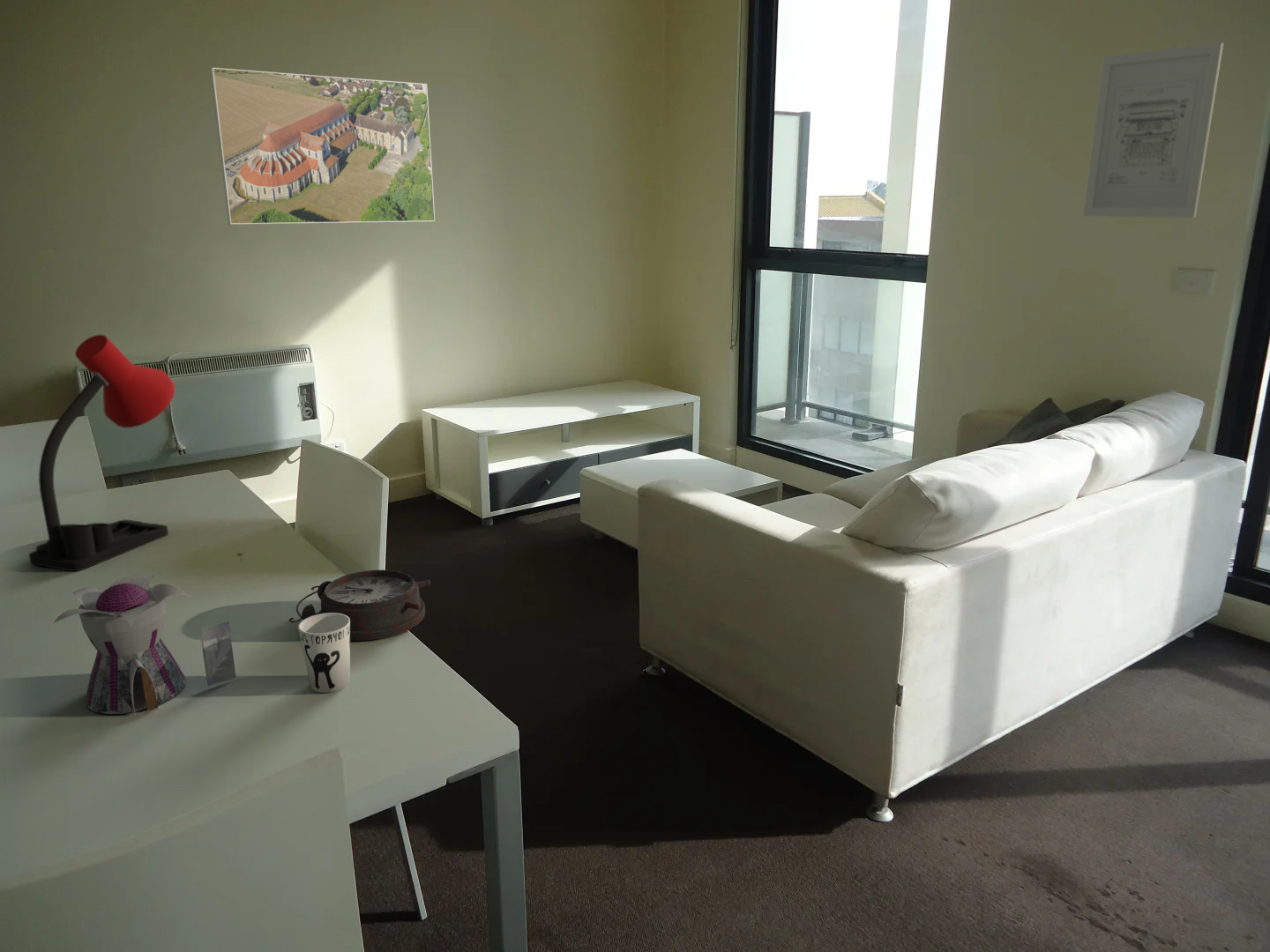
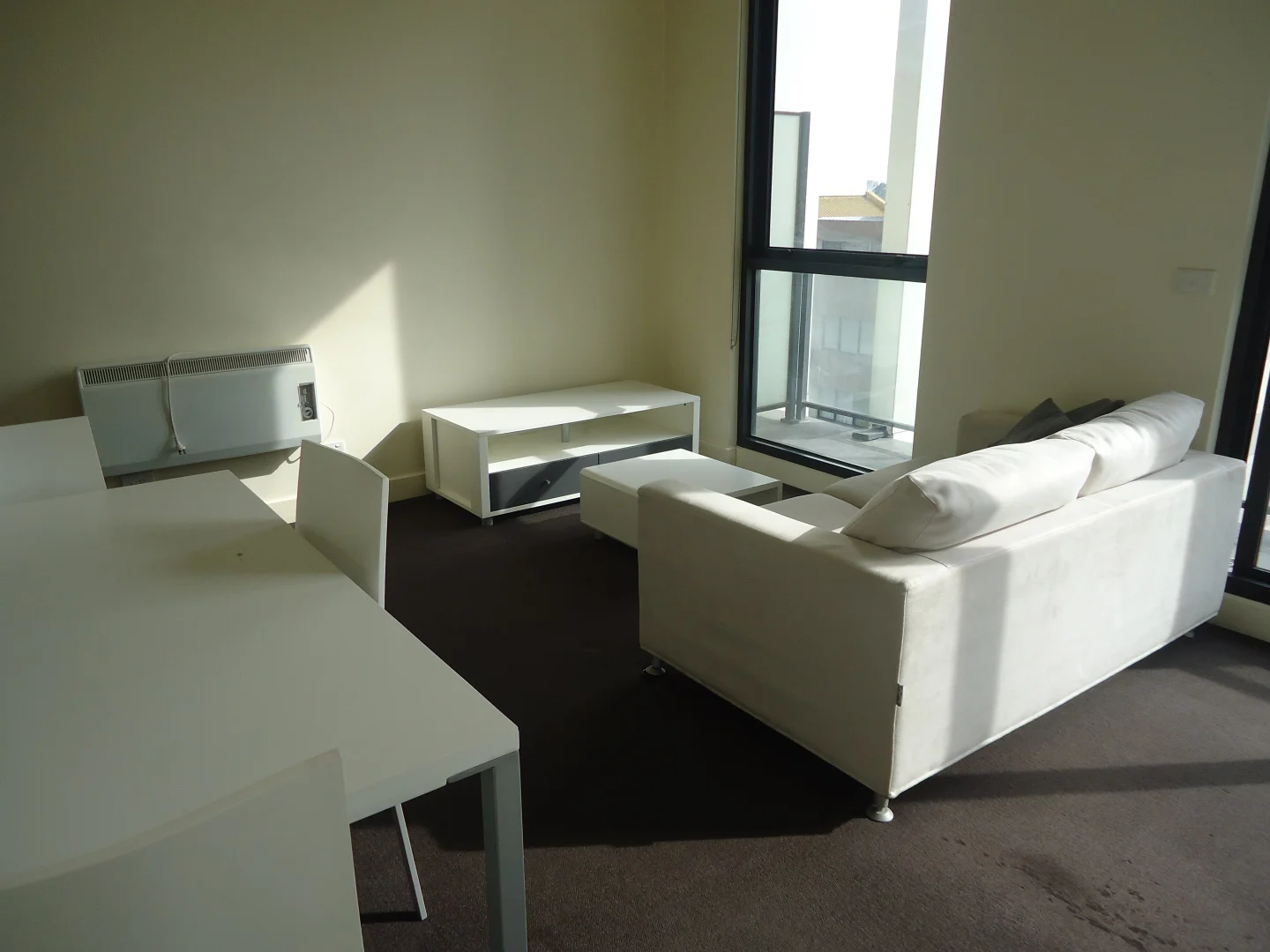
- alarm clock [288,569,431,642]
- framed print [210,67,436,225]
- cup [297,613,351,694]
- desk lamp [28,334,176,572]
- teapot [53,575,236,715]
- wall art [1082,42,1224,219]
